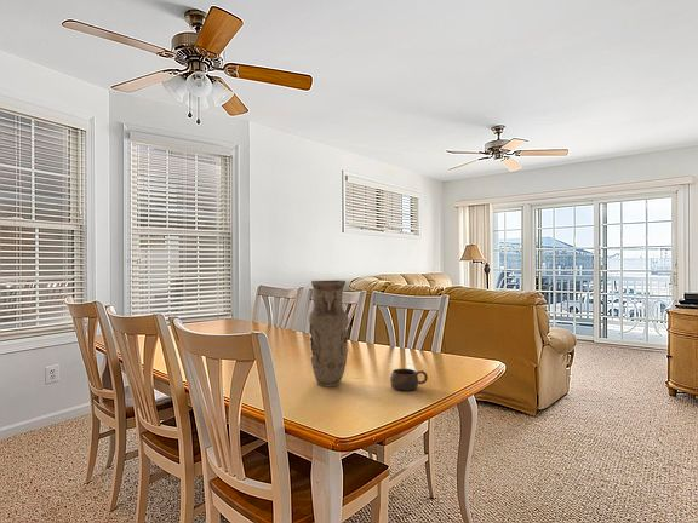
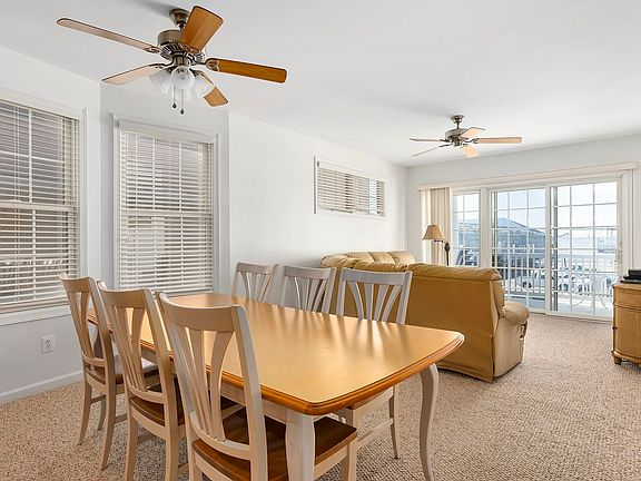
- vase [308,278,350,389]
- cup [389,368,429,392]
